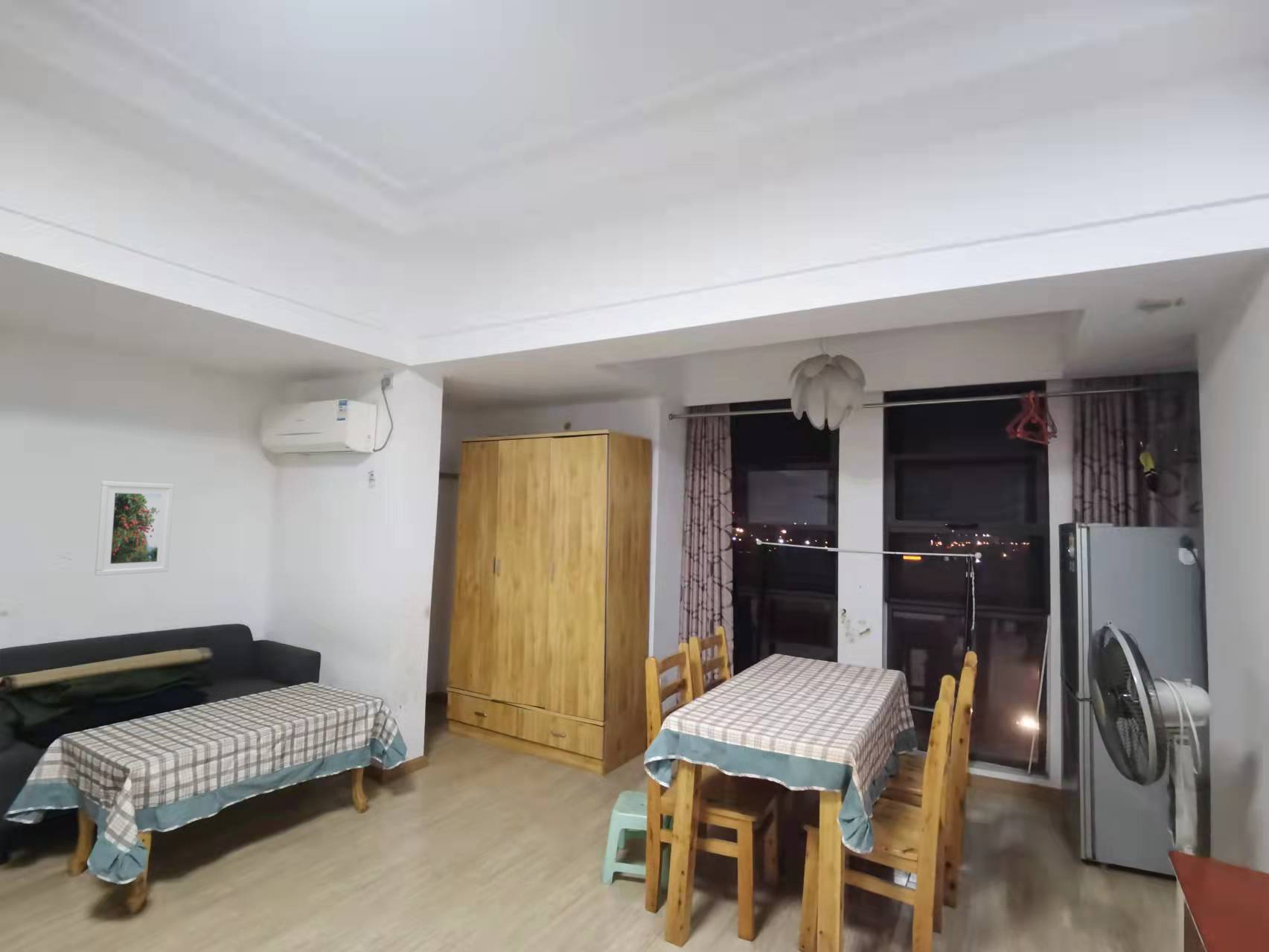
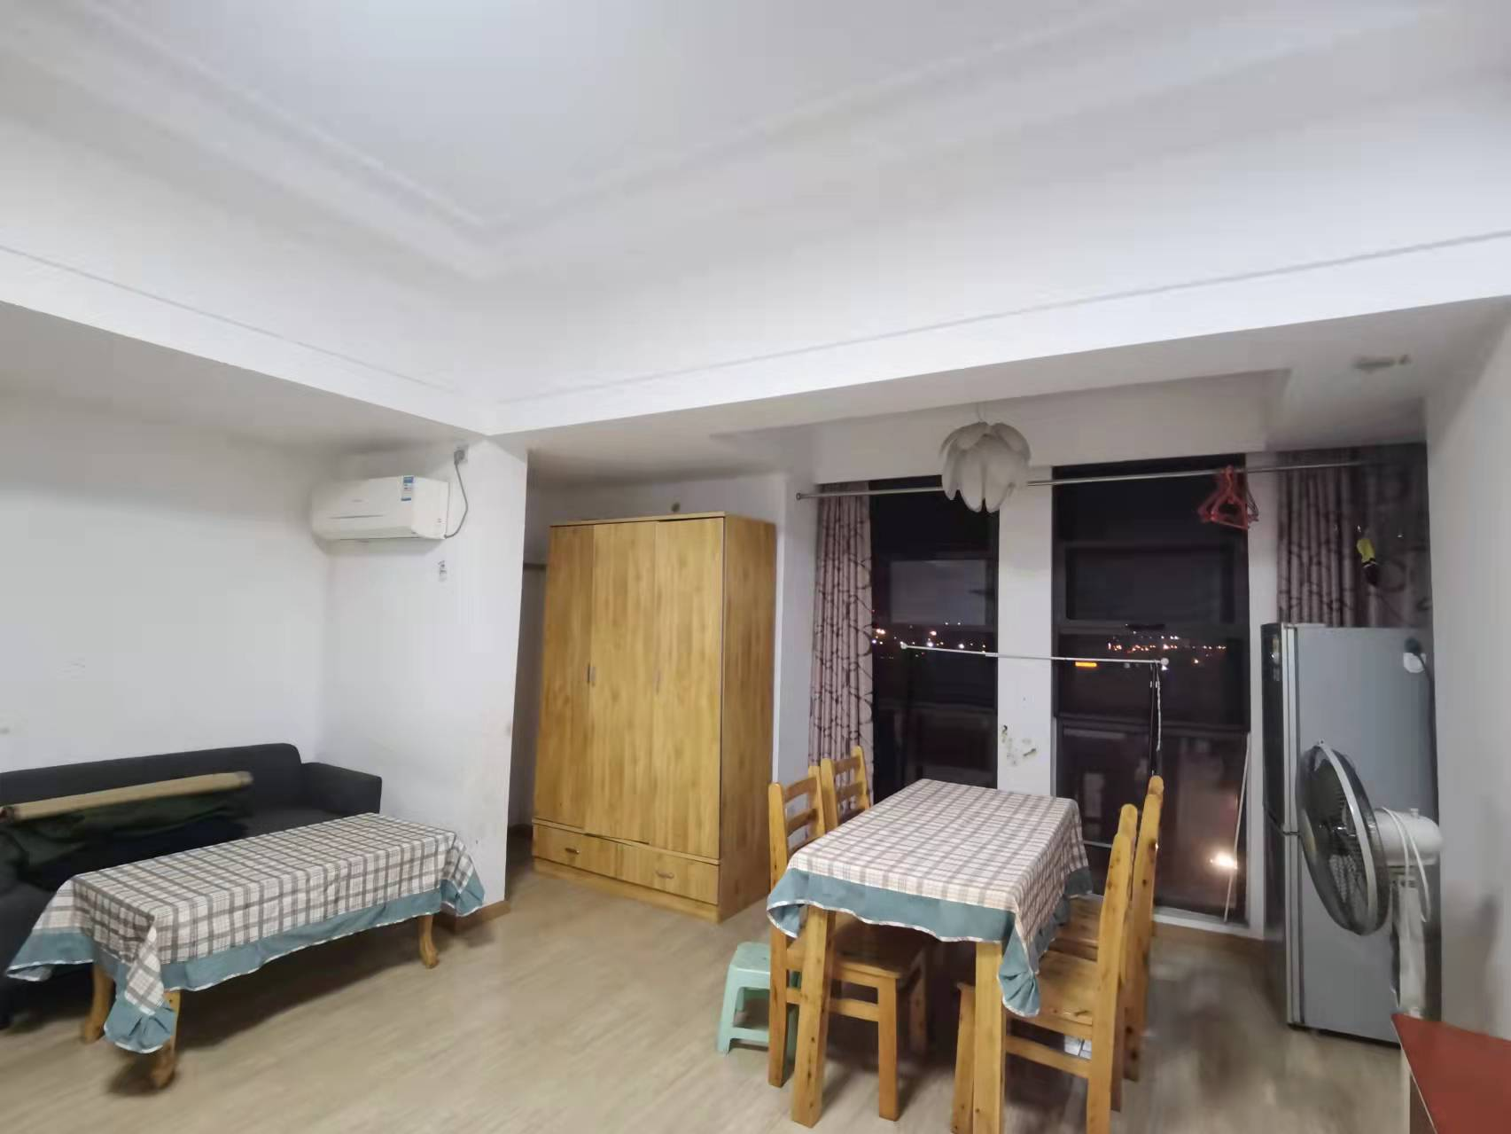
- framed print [94,481,174,577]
